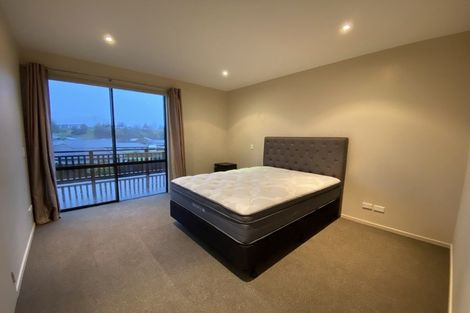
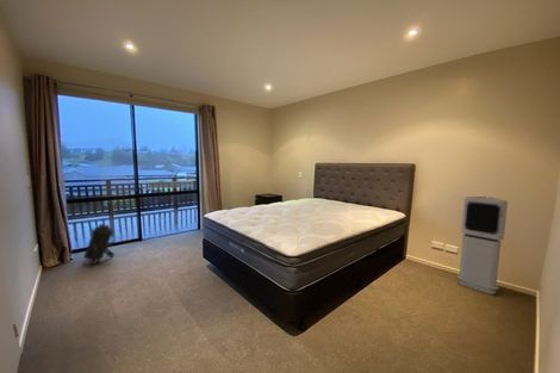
+ backpack [81,223,116,266]
+ air purifier [456,195,509,296]
